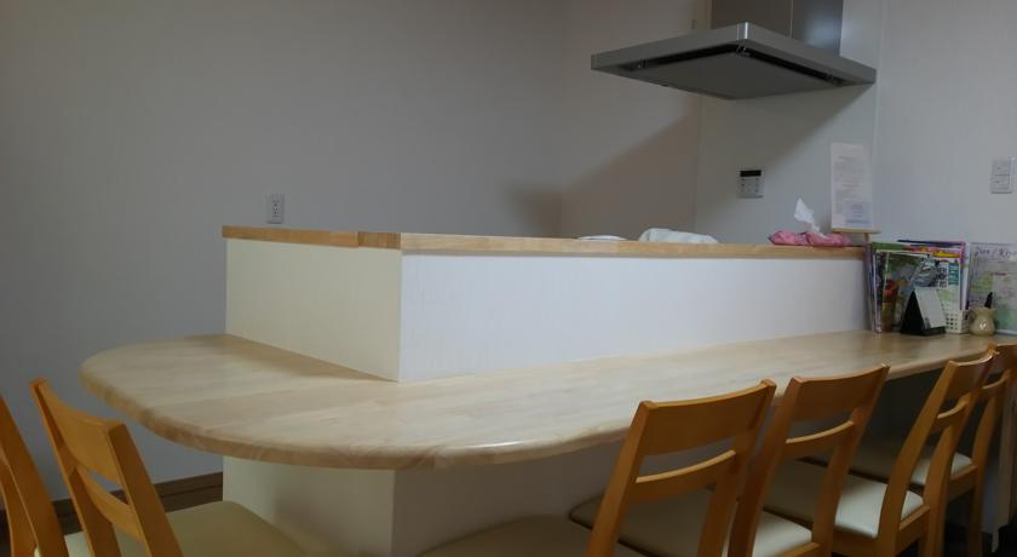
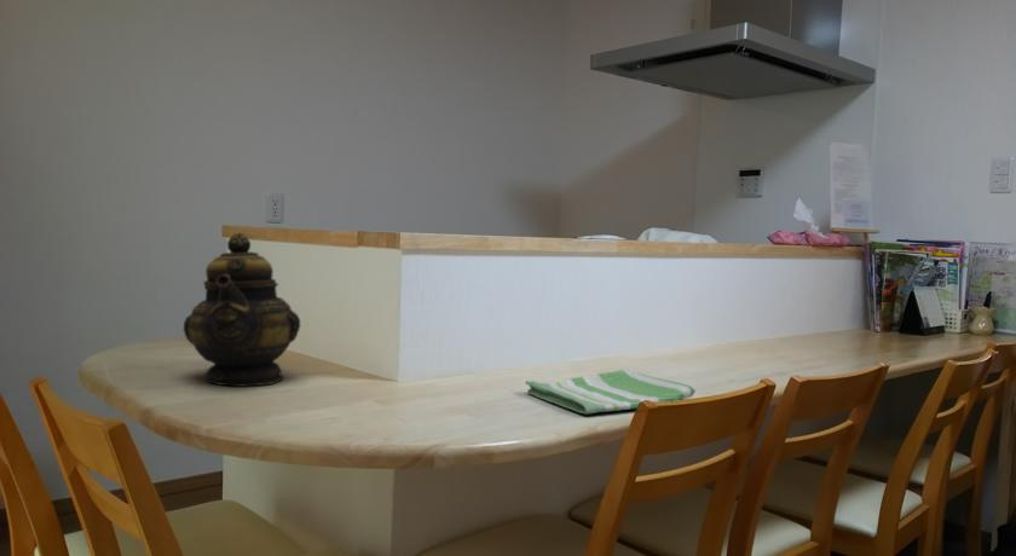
+ dish towel [524,369,698,416]
+ teapot [183,232,301,388]
